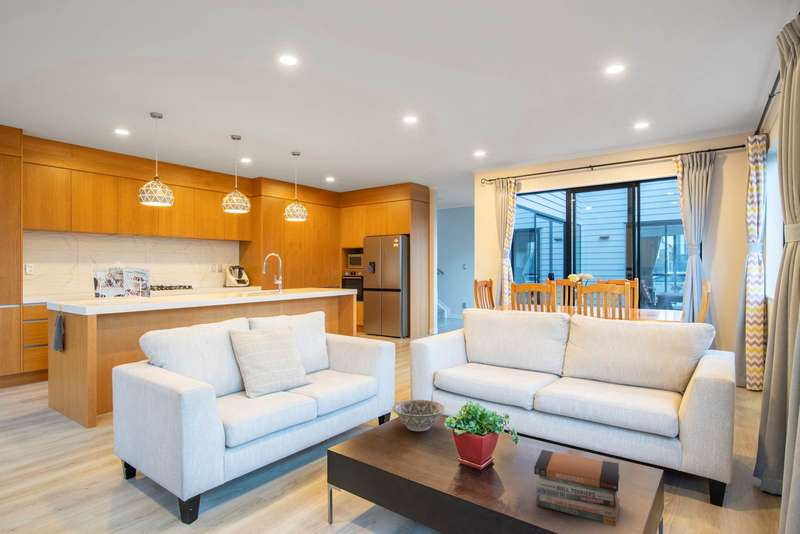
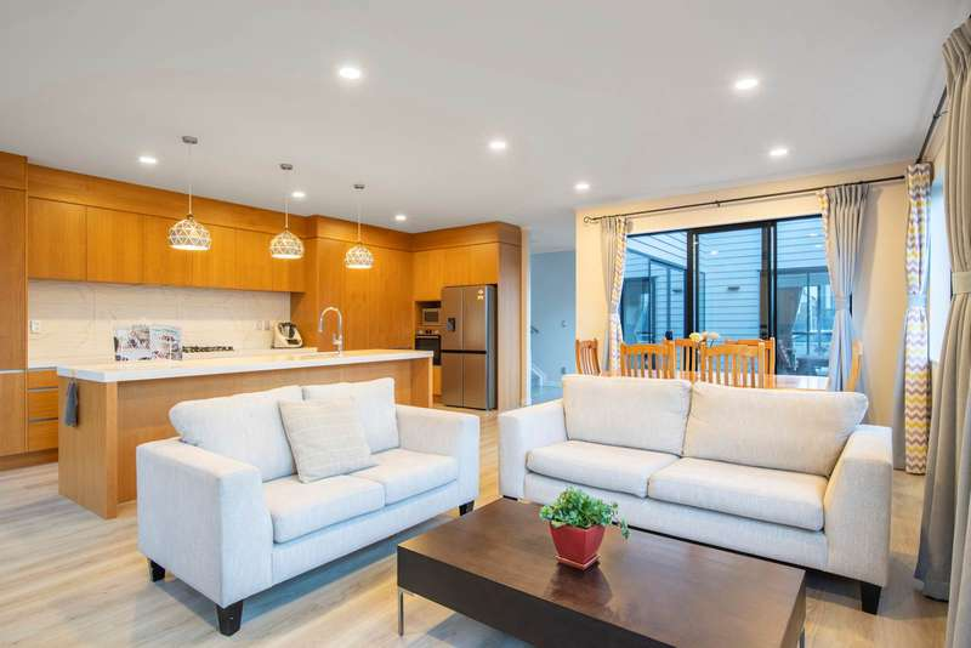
- decorative bowl [391,399,446,432]
- book stack [533,449,621,527]
